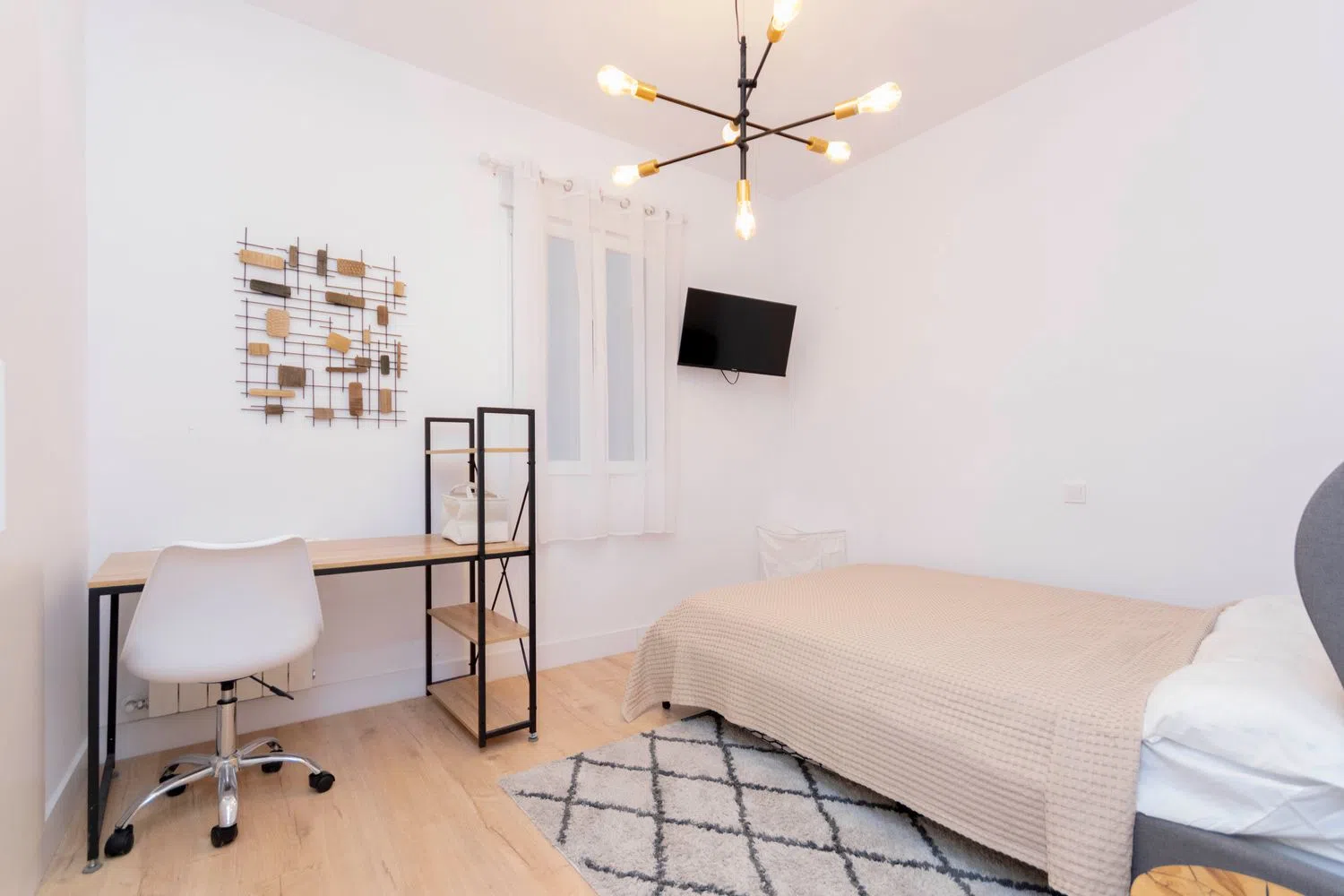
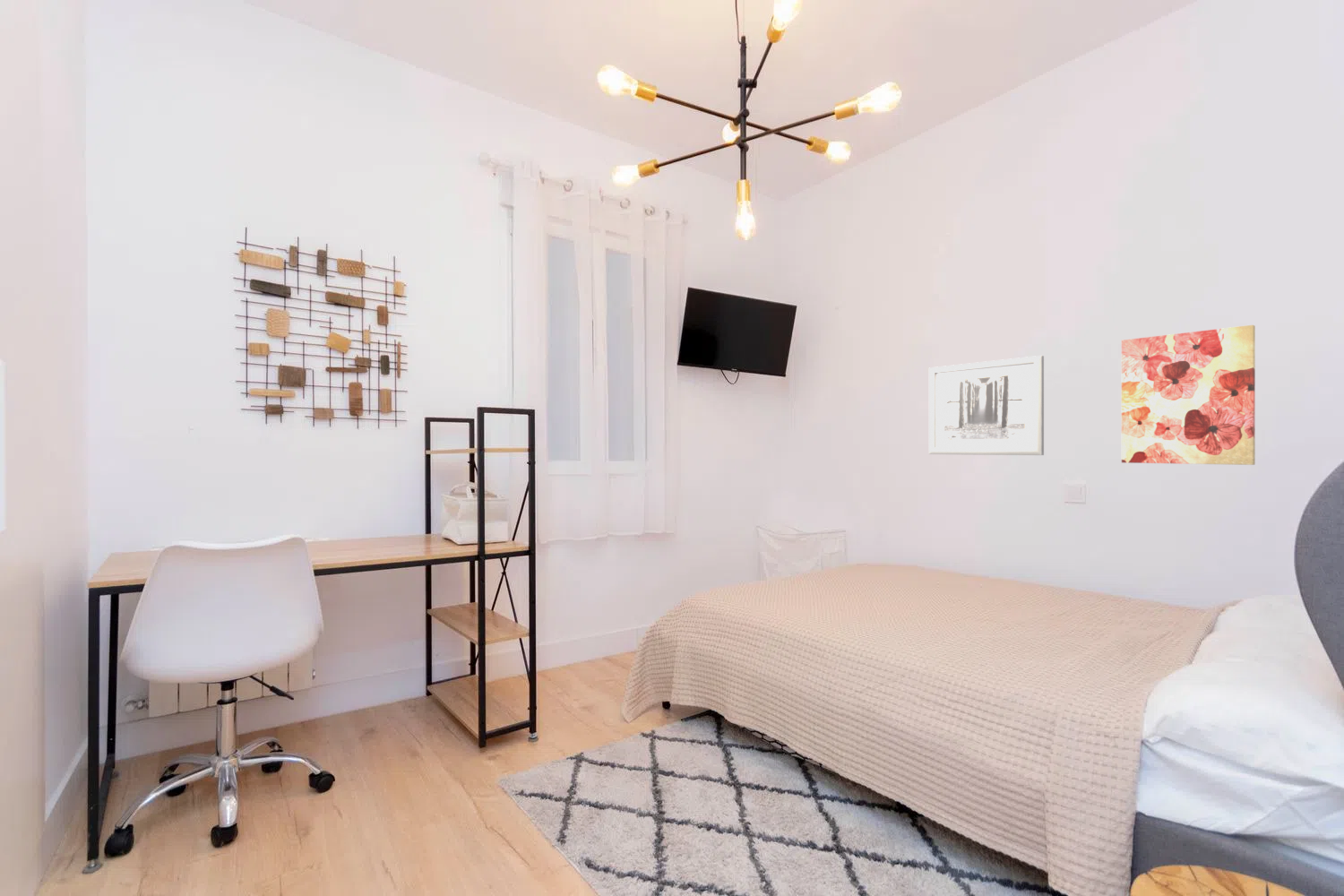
+ wall art [928,355,1045,456]
+ wall art [1121,324,1256,466]
